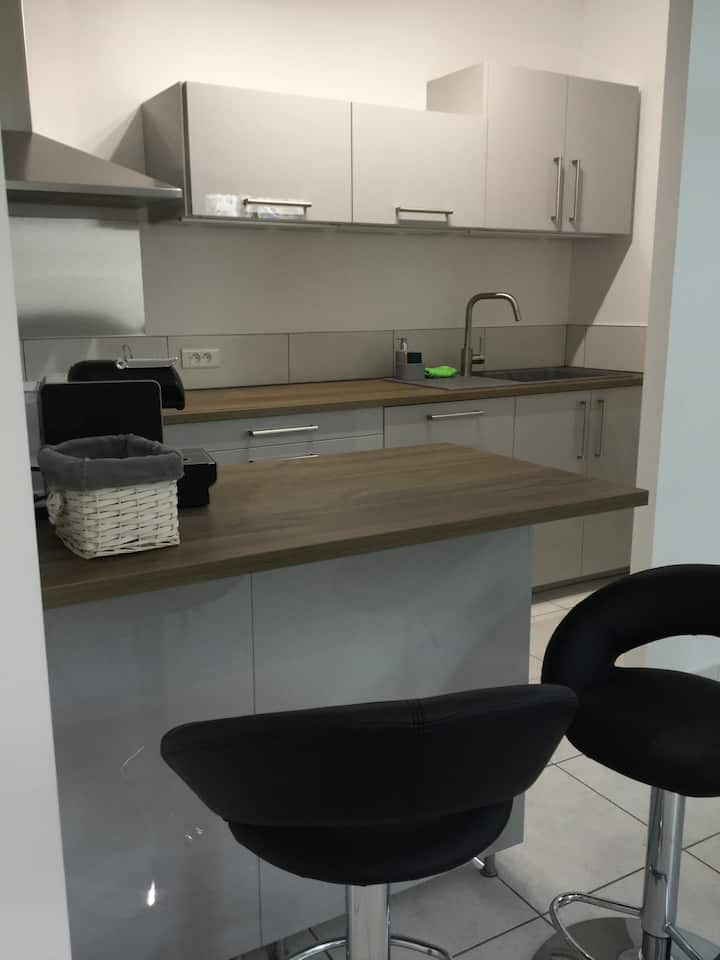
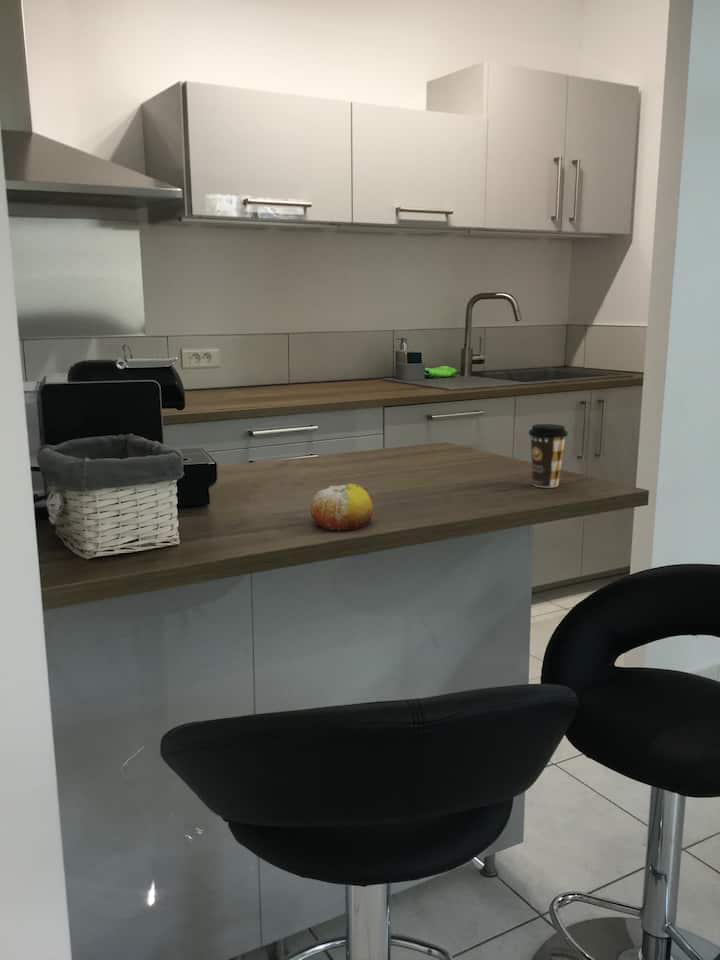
+ fruit [310,483,374,531]
+ coffee cup [528,423,569,489]
